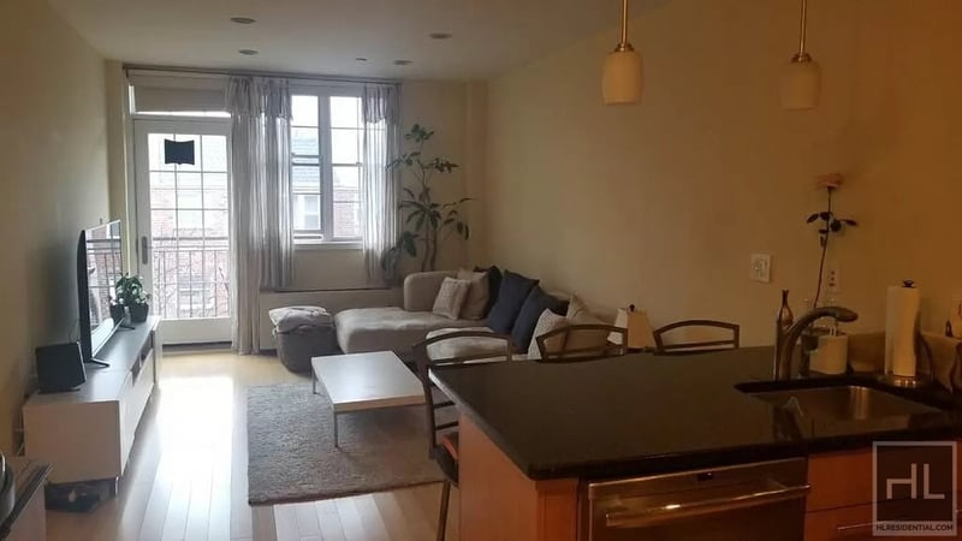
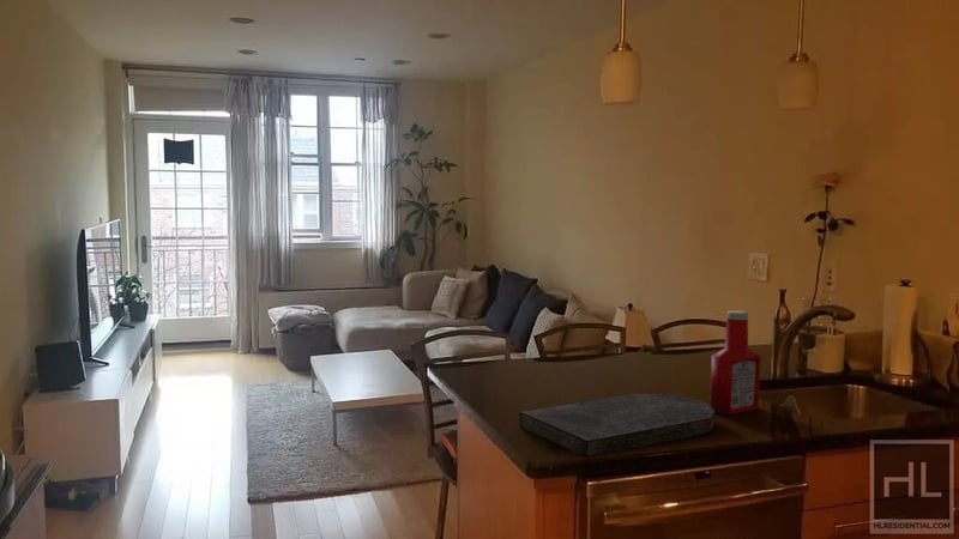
+ cutting board [518,393,716,459]
+ soap bottle [708,309,761,416]
